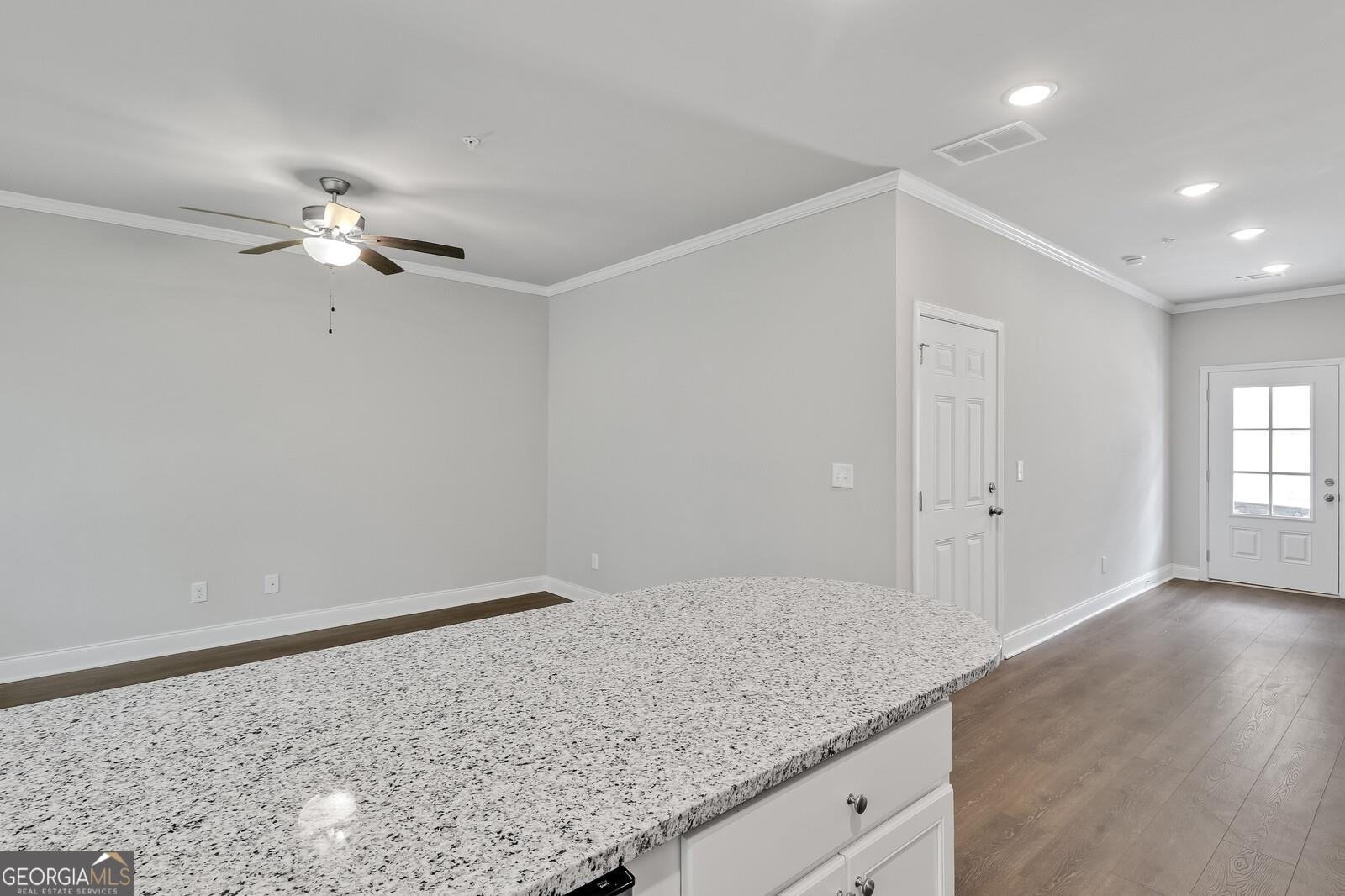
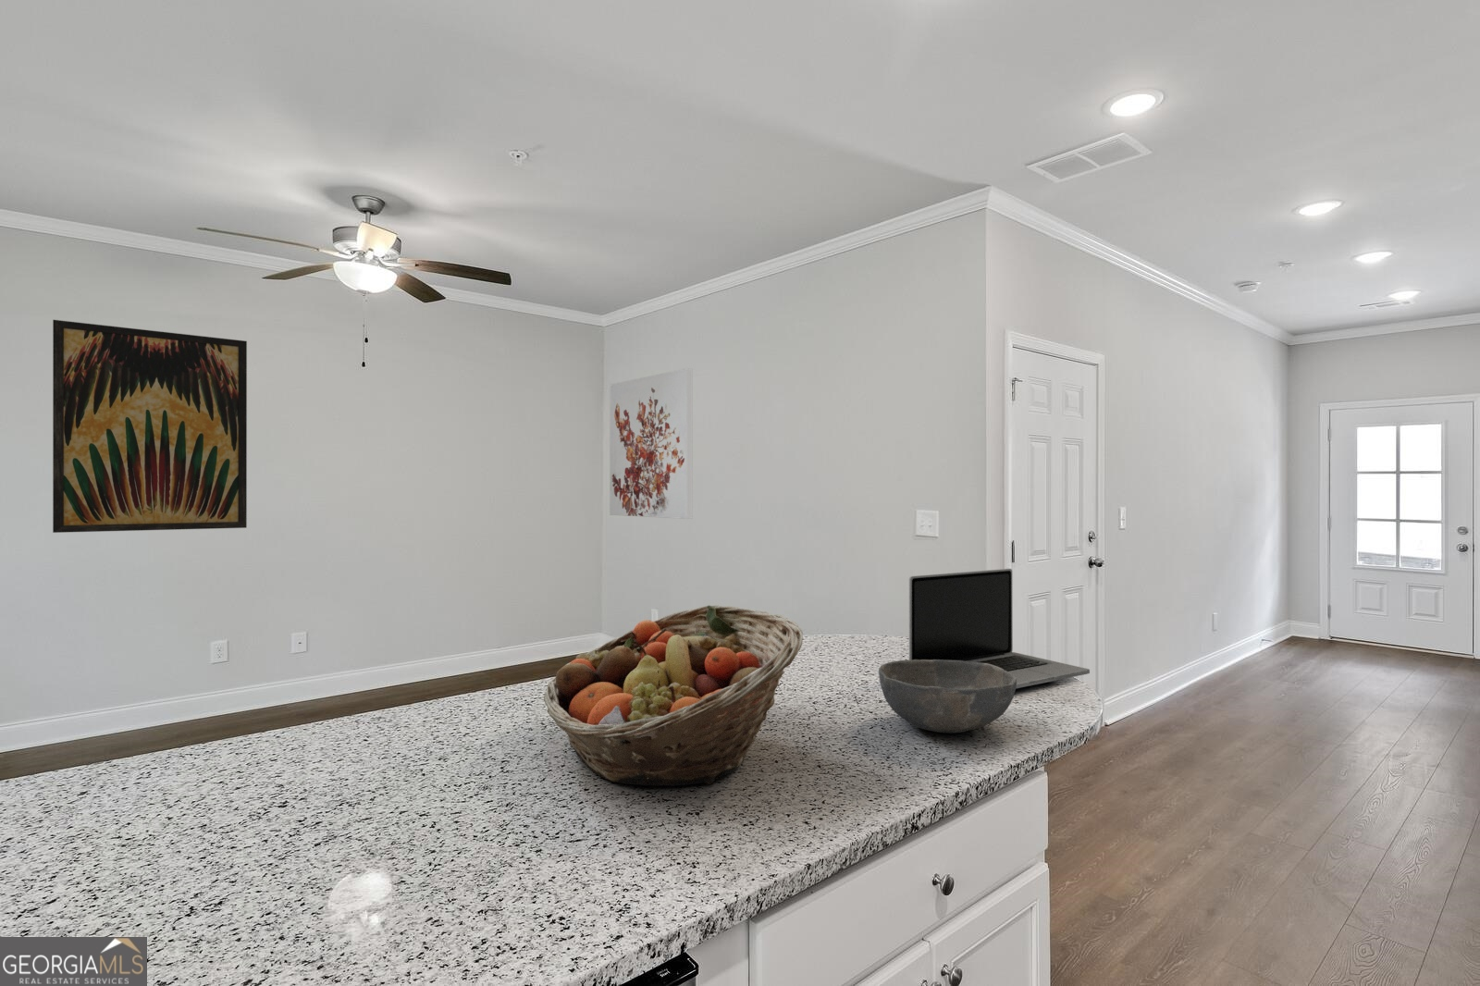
+ bowl [878,659,1017,734]
+ fruit basket [542,604,804,787]
+ wall art [52,319,248,534]
+ wall art [609,368,693,519]
+ laptop [908,568,1090,689]
